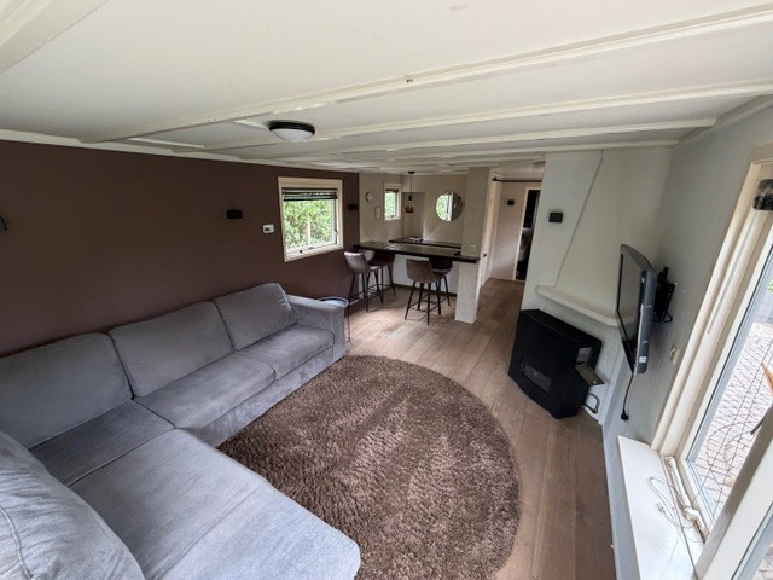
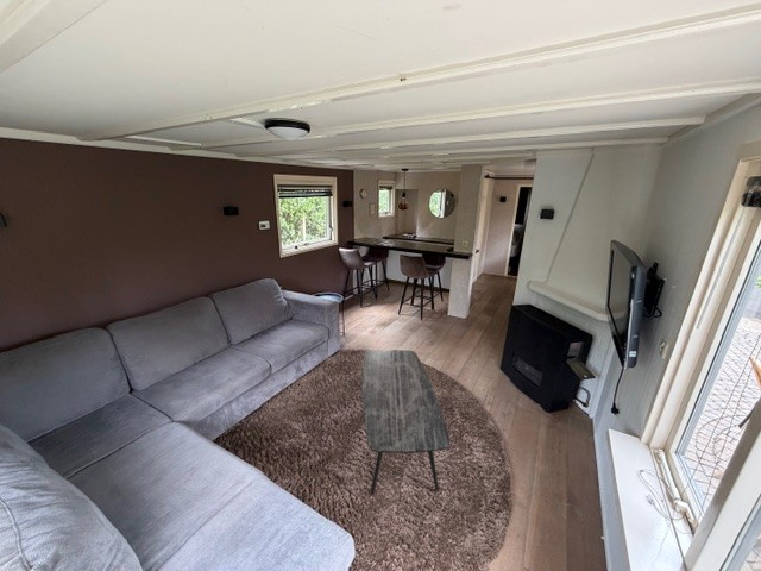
+ coffee table [360,349,451,496]
